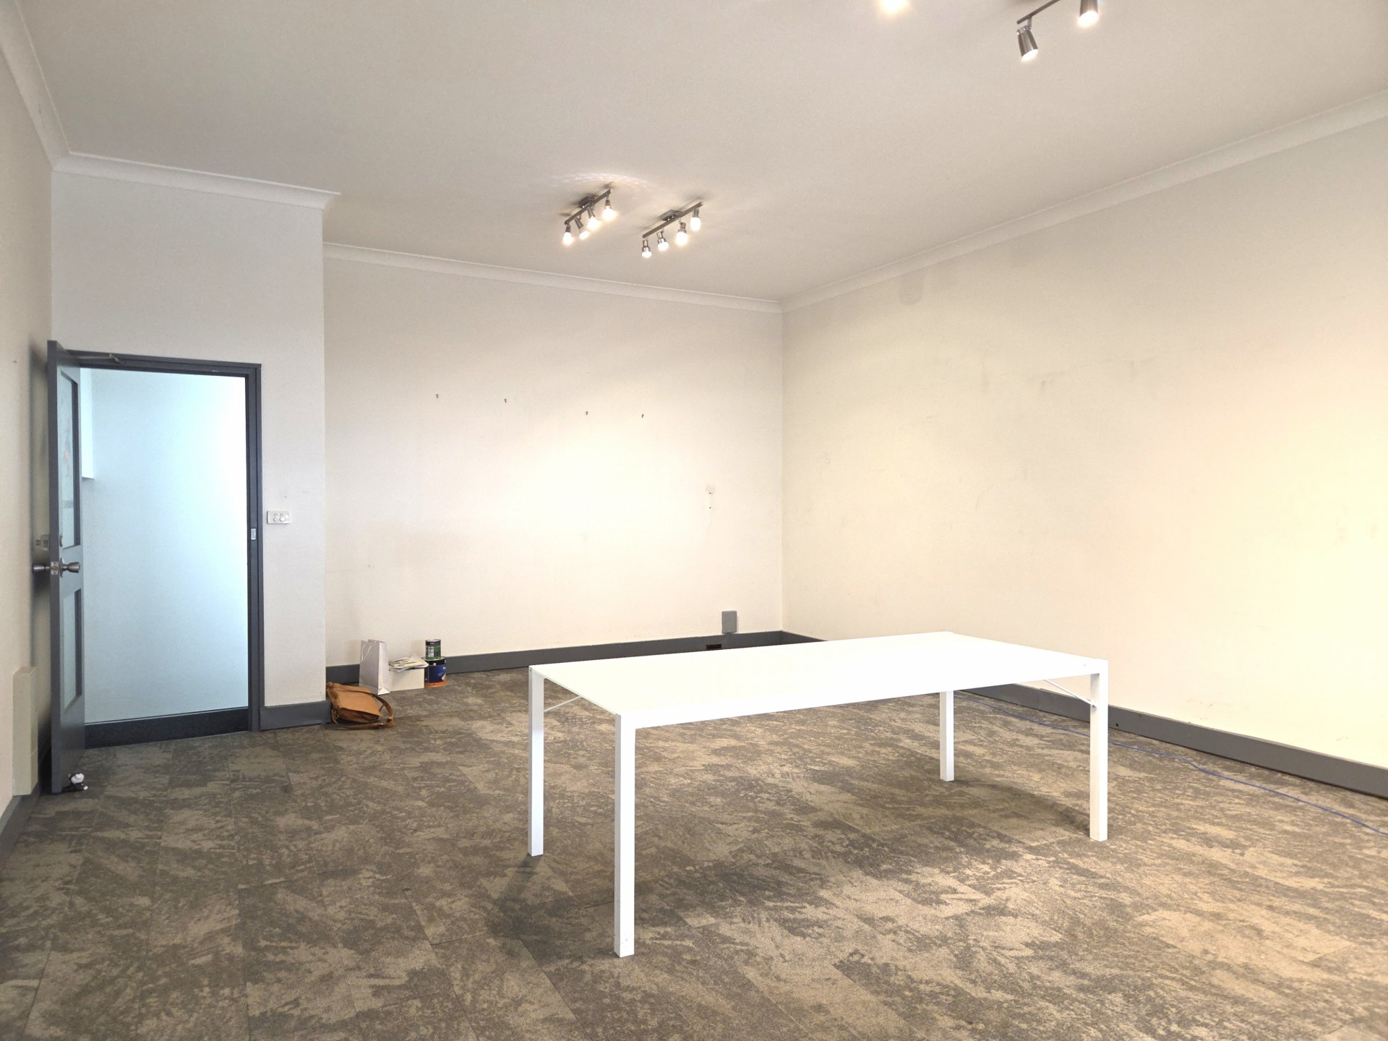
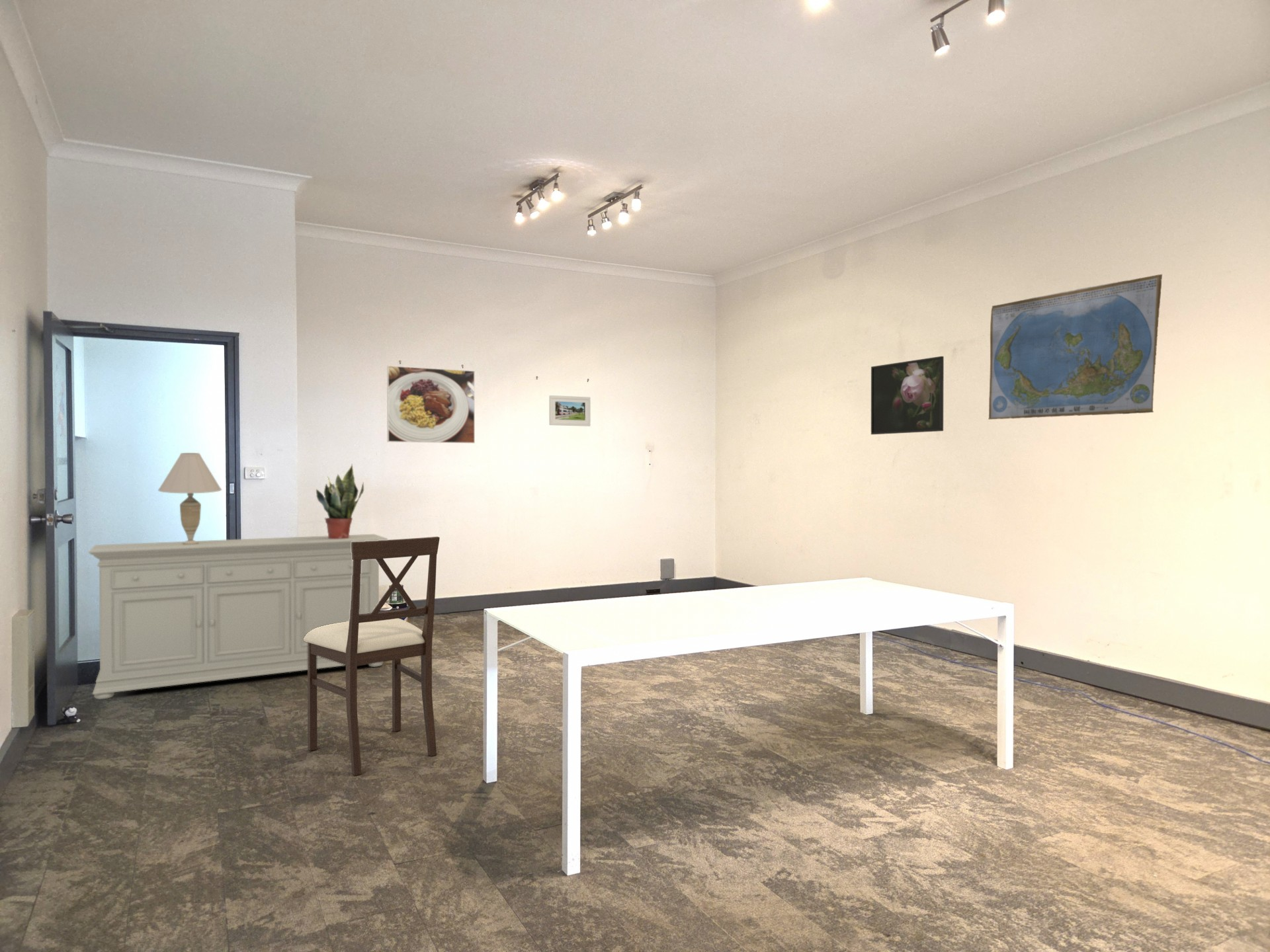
+ sideboard [88,534,388,700]
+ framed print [386,365,476,444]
+ table lamp [157,452,222,545]
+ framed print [870,356,945,435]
+ world map [988,274,1163,420]
+ potted plant [316,464,364,539]
+ chair [304,536,441,776]
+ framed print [548,395,591,427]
